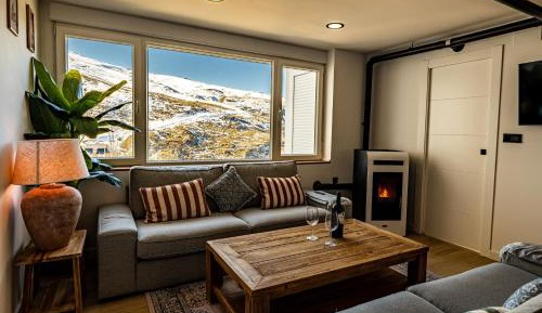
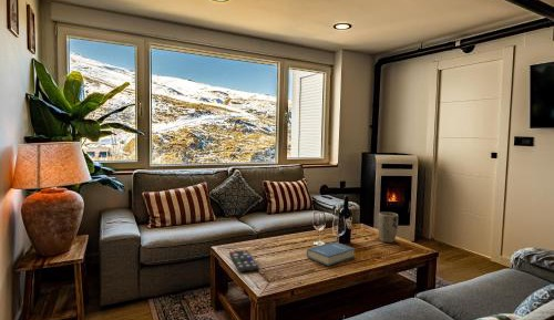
+ plant pot [377,211,399,244]
+ remote control [228,249,260,273]
+ hardback book [306,241,356,267]
